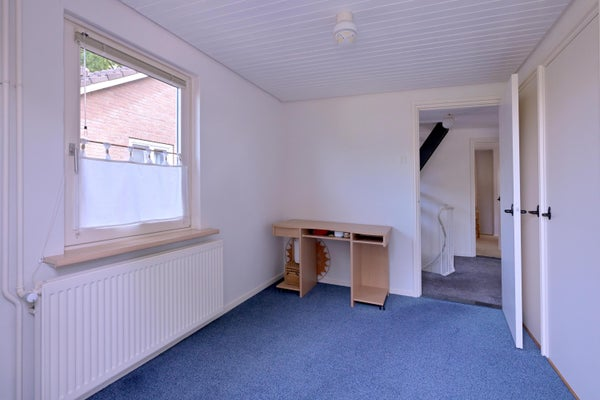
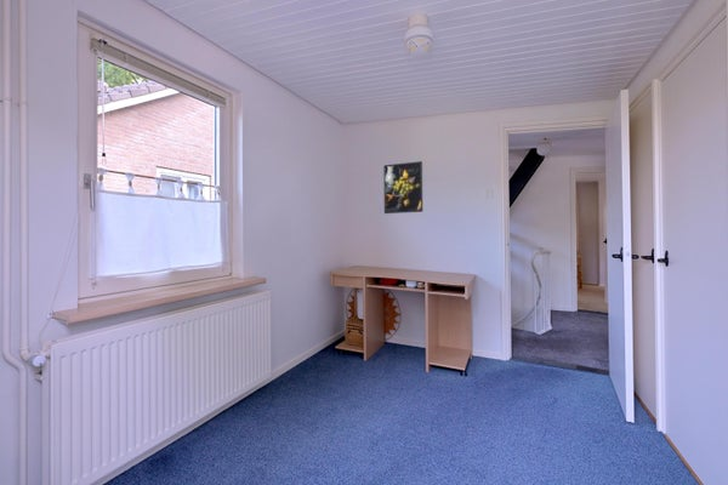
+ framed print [382,160,423,215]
